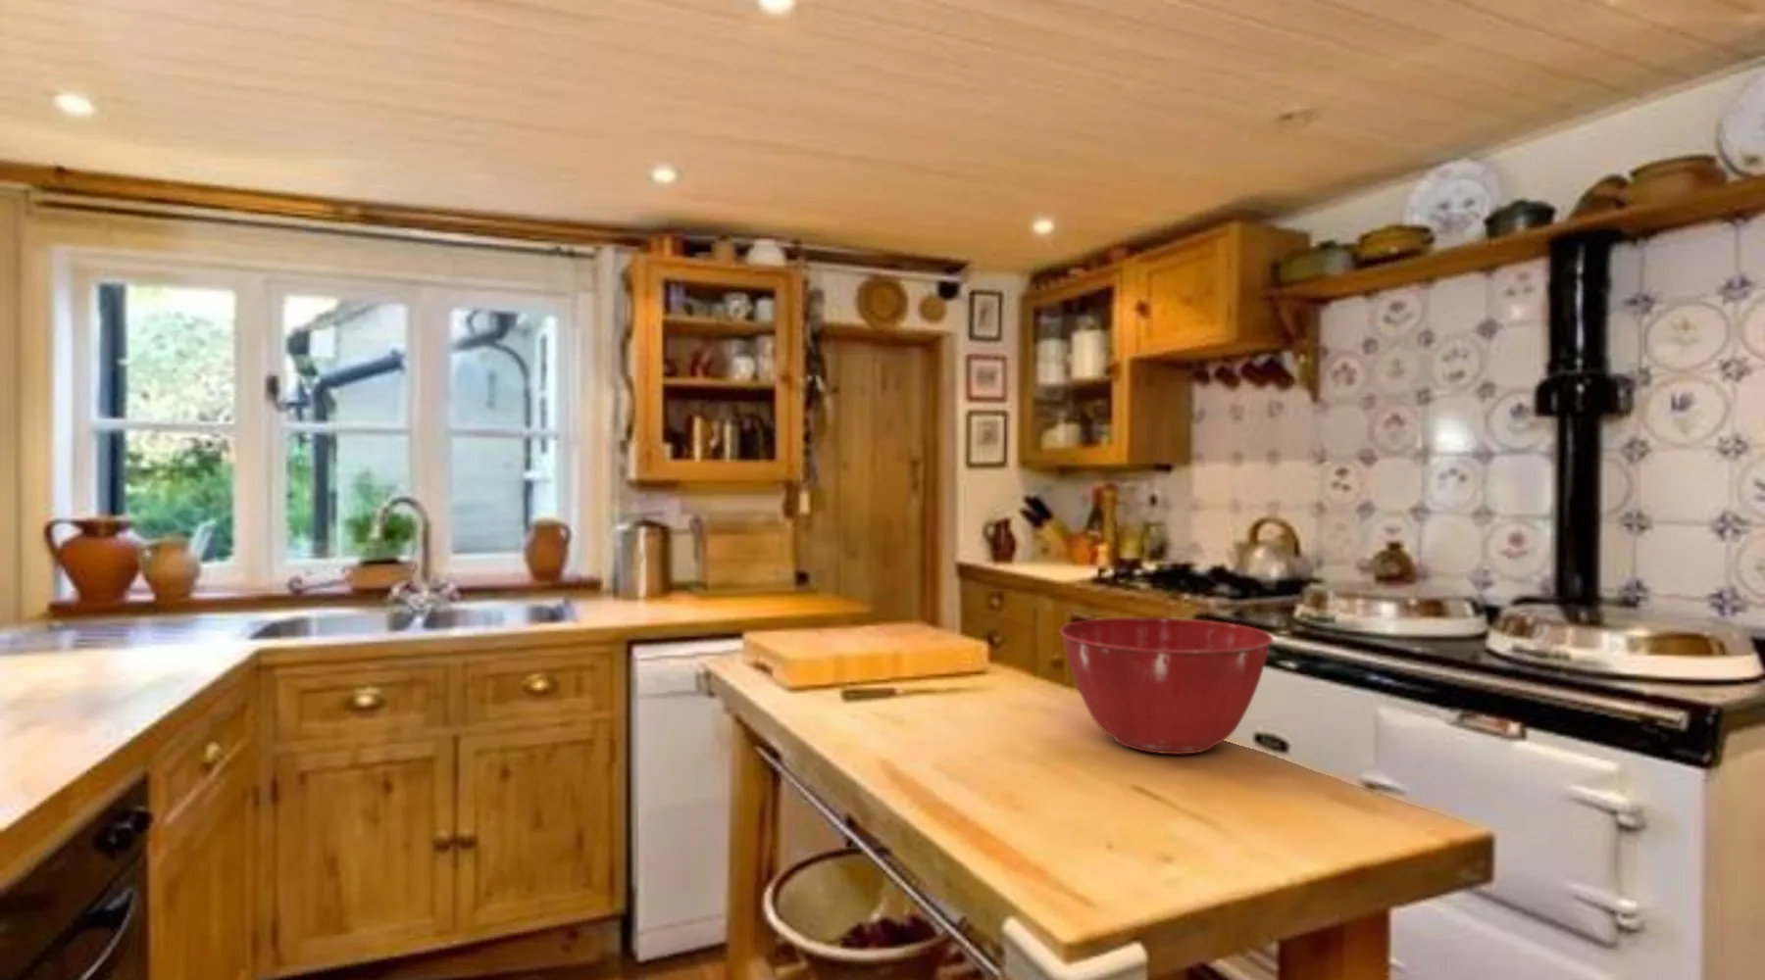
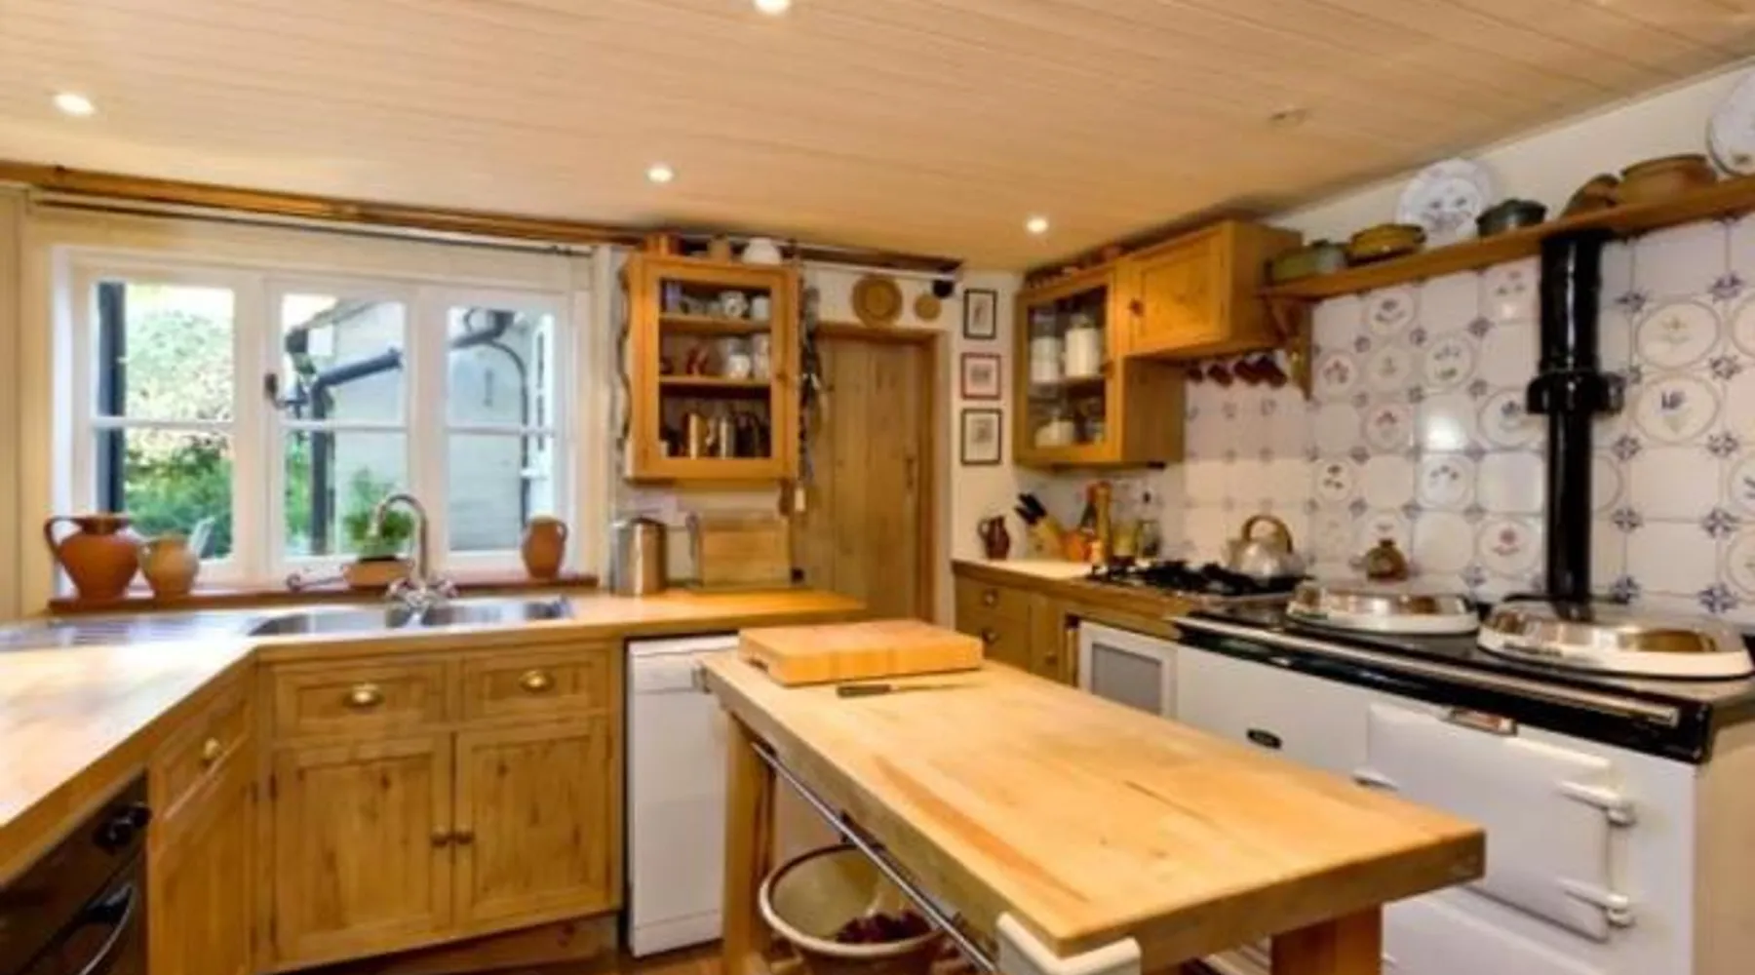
- mixing bowl [1058,617,1274,756]
